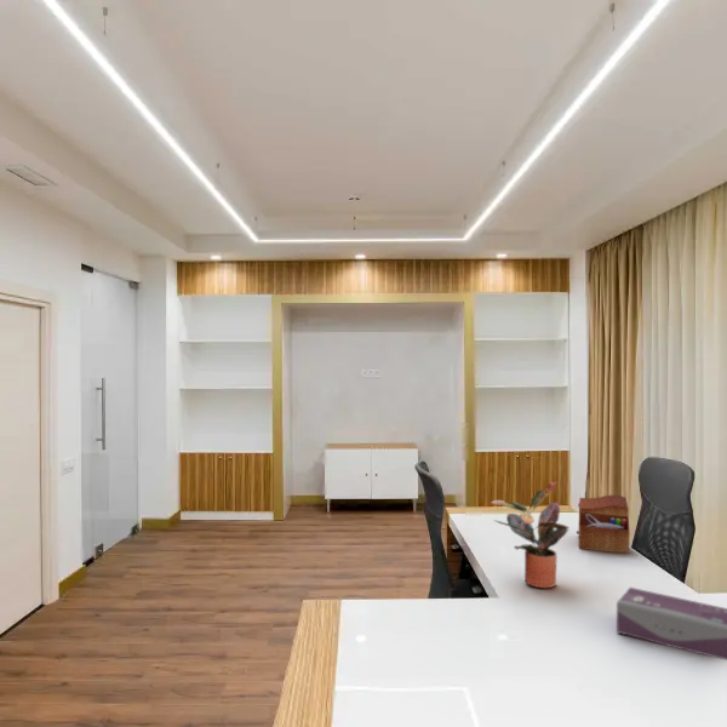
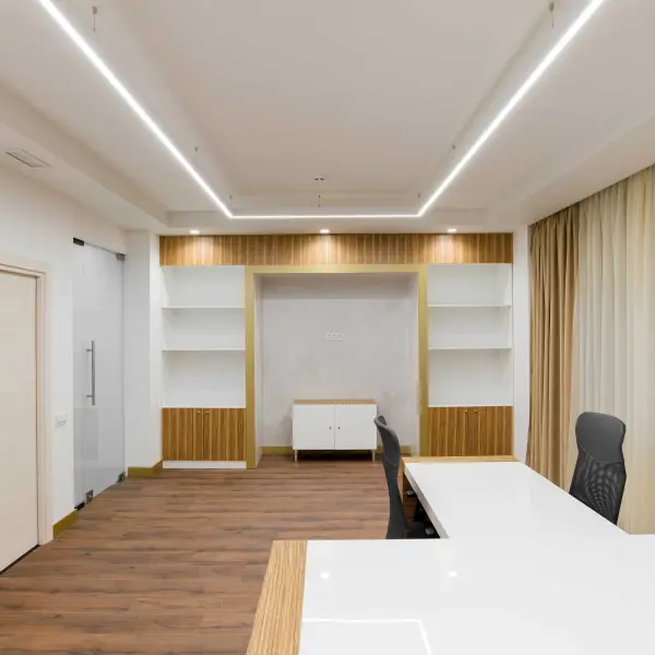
- sewing box [576,494,631,554]
- potted plant [488,481,571,589]
- tissue box [616,586,727,662]
